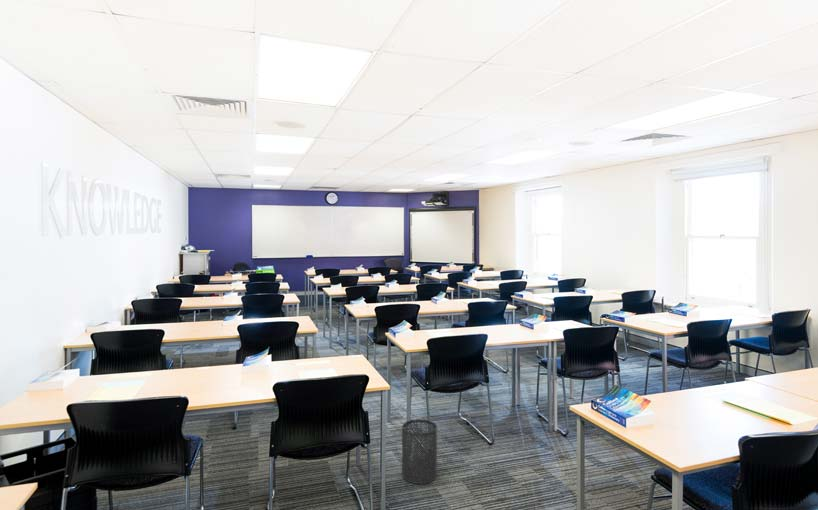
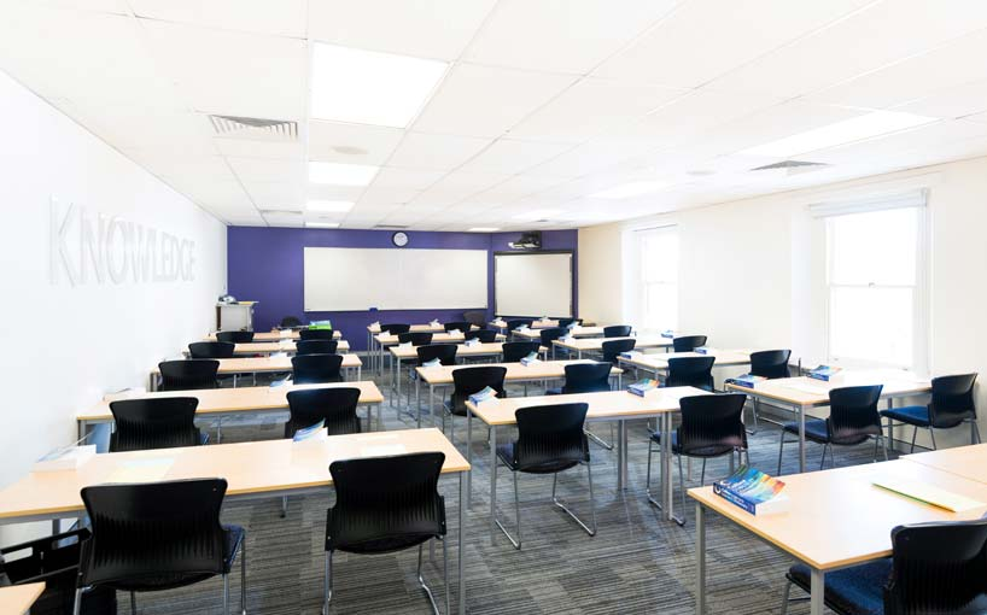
- trash can [401,418,438,485]
